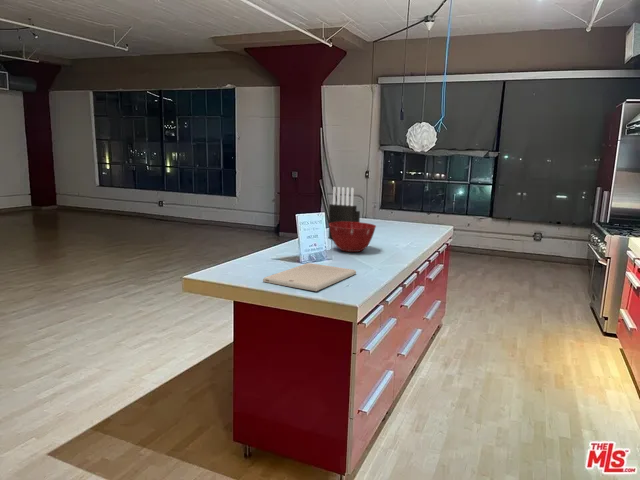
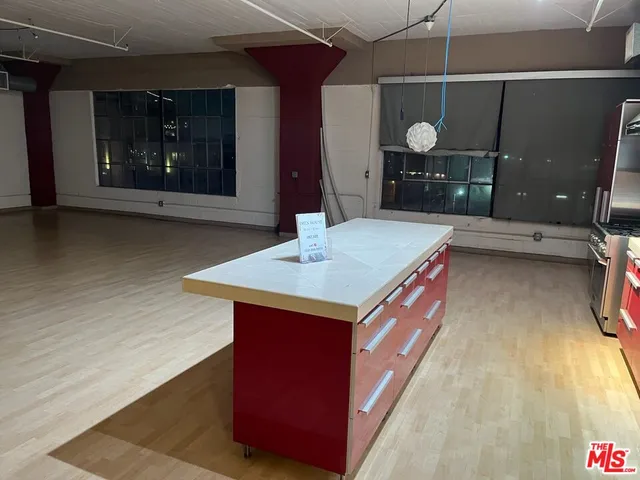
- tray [262,262,357,292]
- knife block [328,186,361,240]
- mixing bowl [328,221,377,253]
